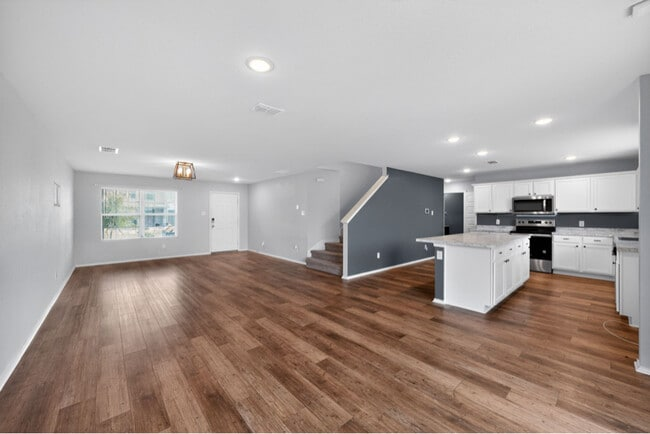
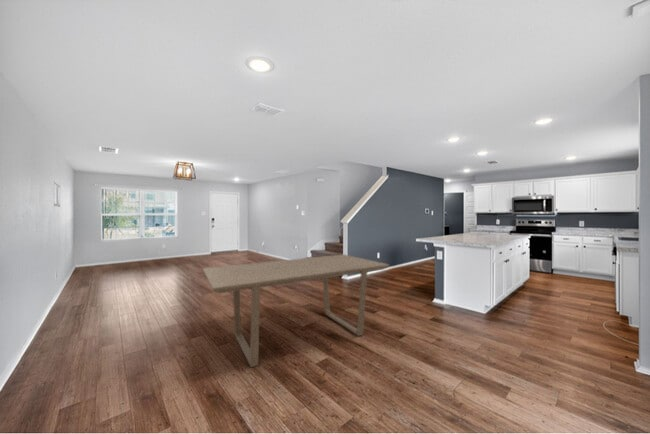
+ dining table [202,253,390,368]
